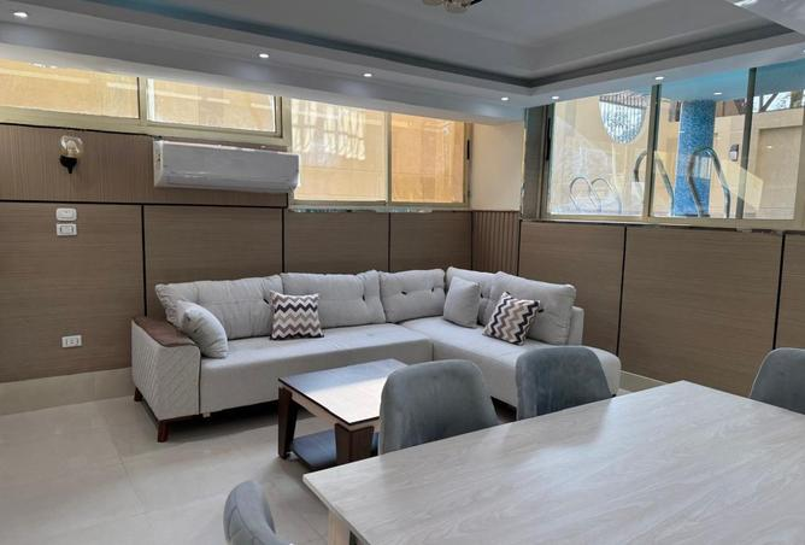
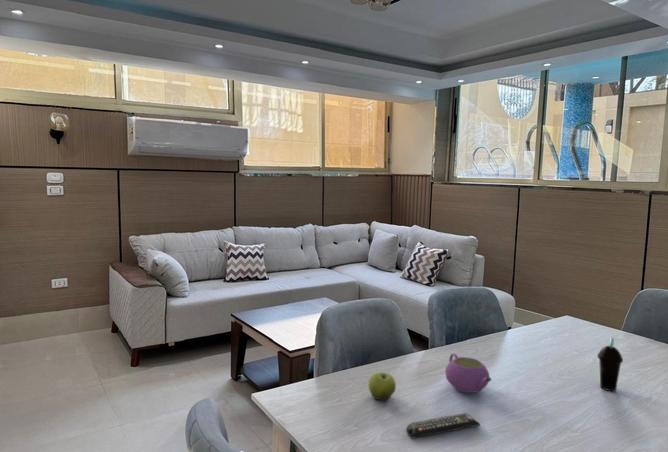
+ remote control [405,412,481,439]
+ cup [596,336,624,392]
+ fruit [368,371,397,401]
+ teapot [444,352,492,394]
